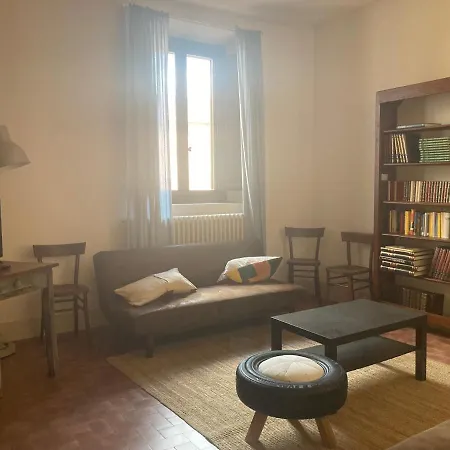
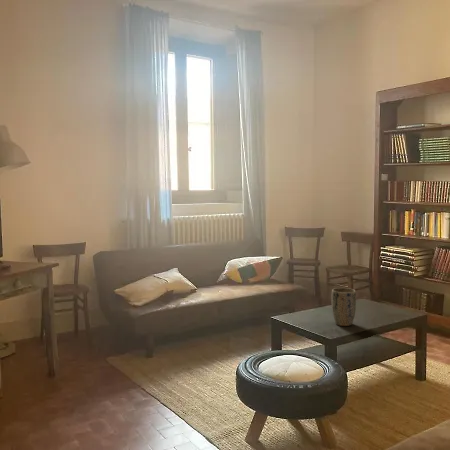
+ plant pot [331,287,357,327]
